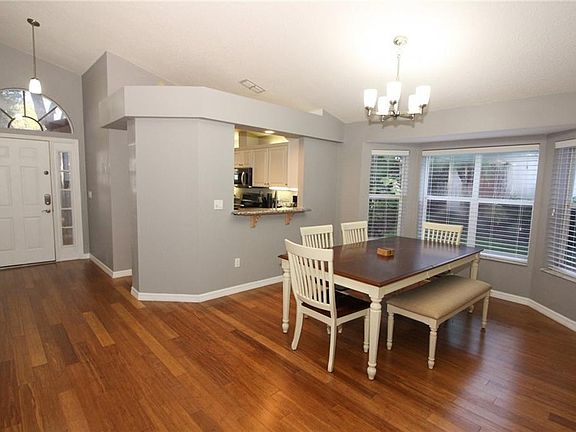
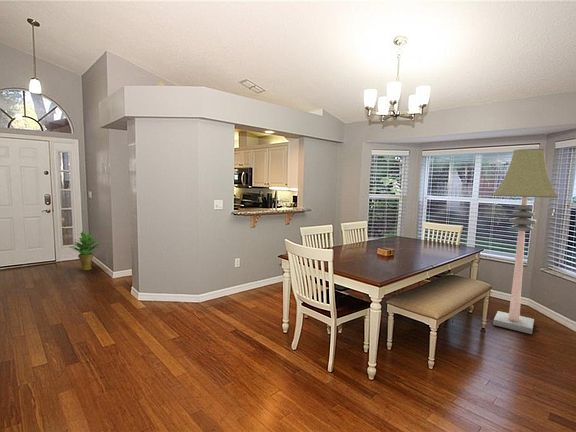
+ floor lamp [491,148,559,335]
+ potted plant [68,230,101,271]
